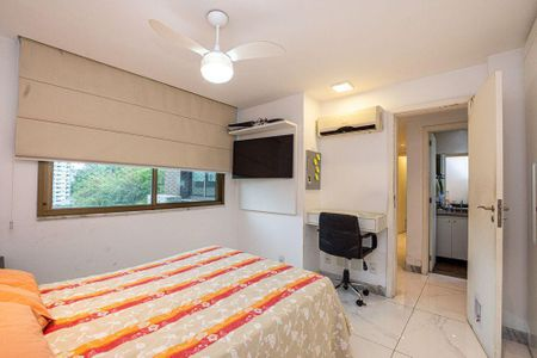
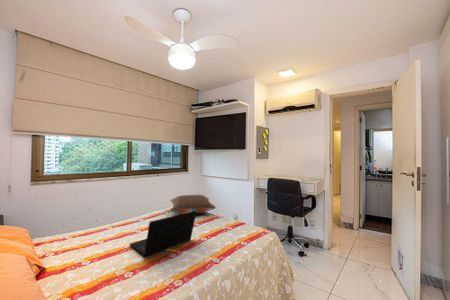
+ pillow [169,194,217,215]
+ laptop [129,211,197,258]
